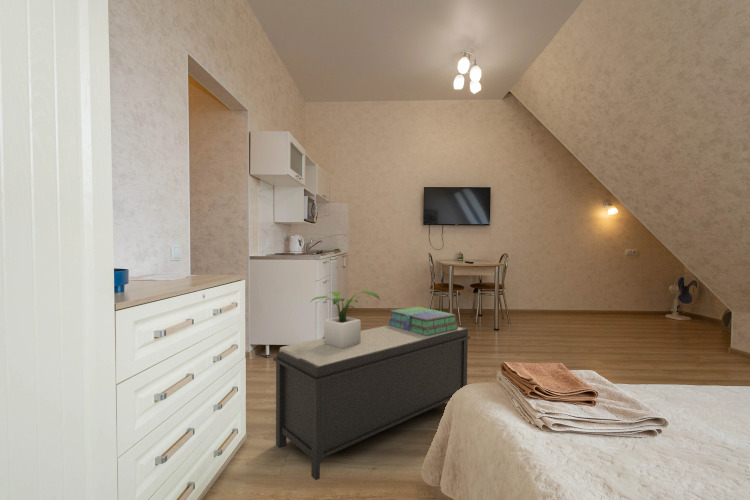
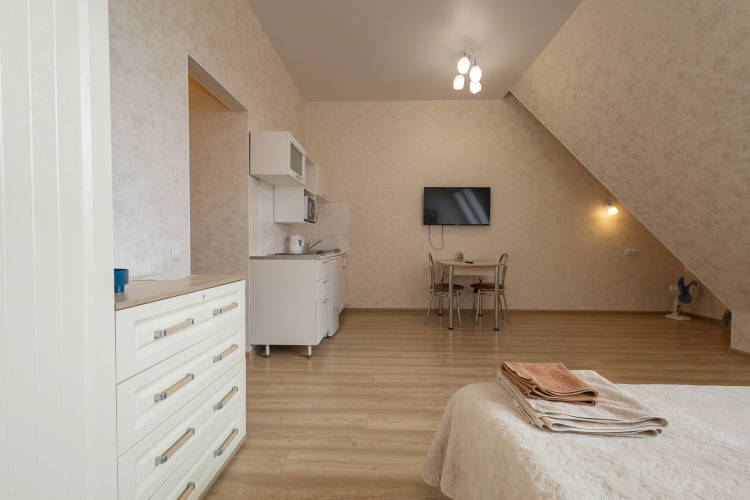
- bench [272,325,471,481]
- stack of books [387,306,459,336]
- potted plant [310,289,381,349]
